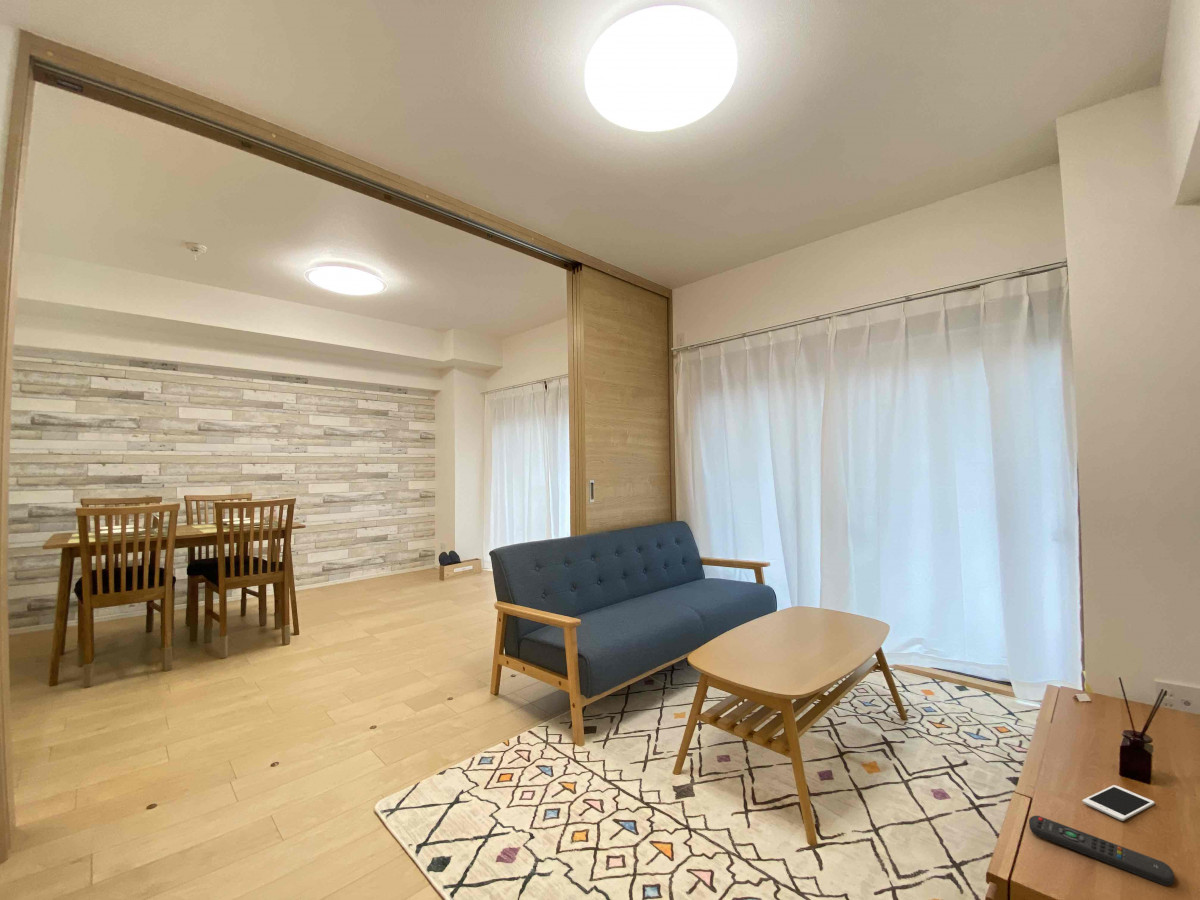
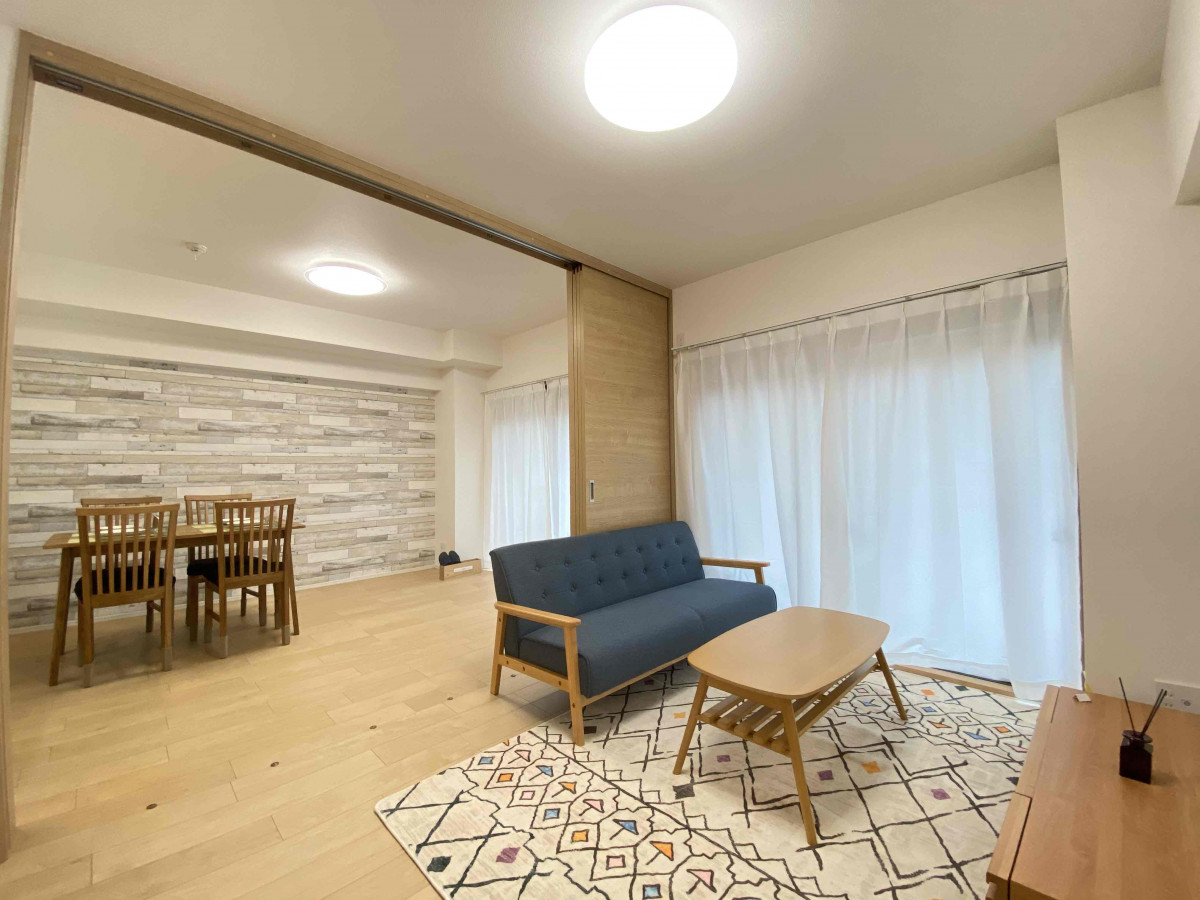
- remote control [1028,815,1175,887]
- cell phone [1082,784,1155,822]
